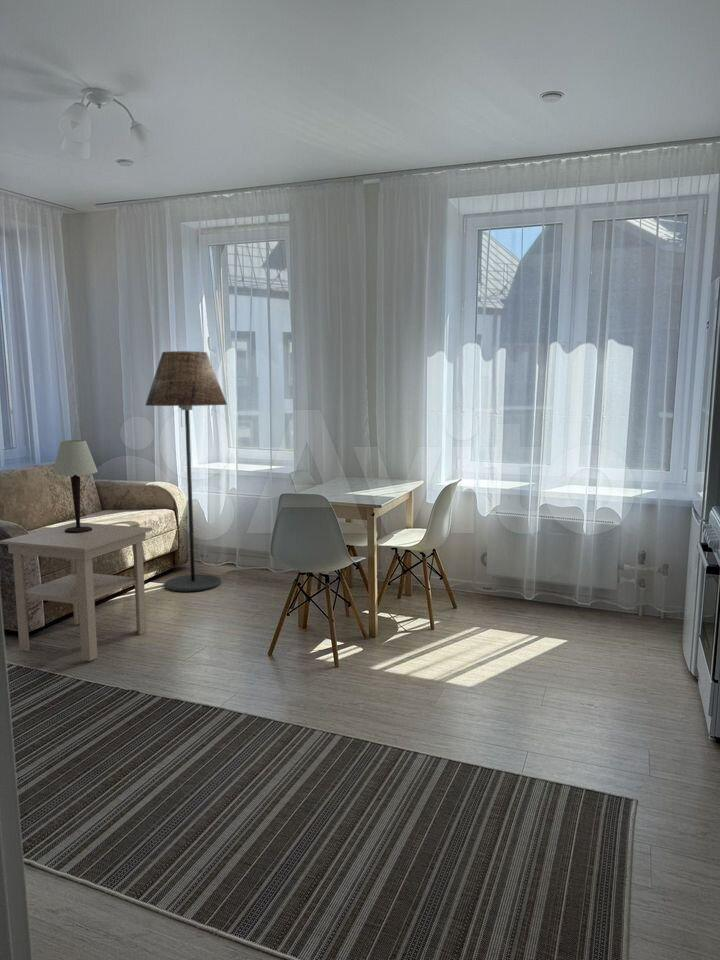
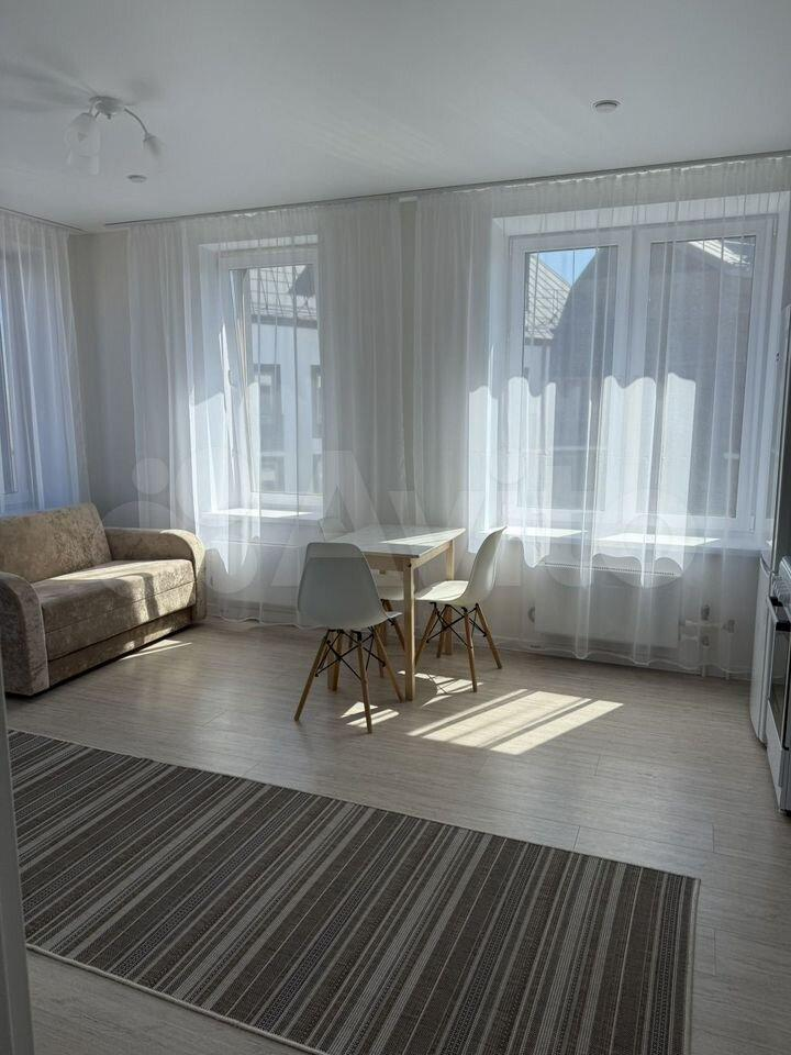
- floor lamp [145,350,228,593]
- side table [0,521,153,662]
- table lamp [51,439,99,533]
